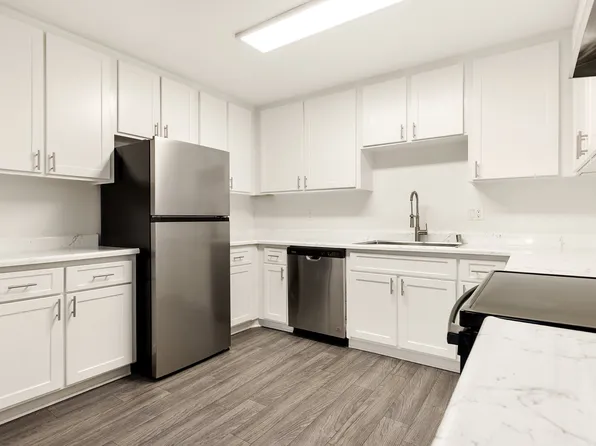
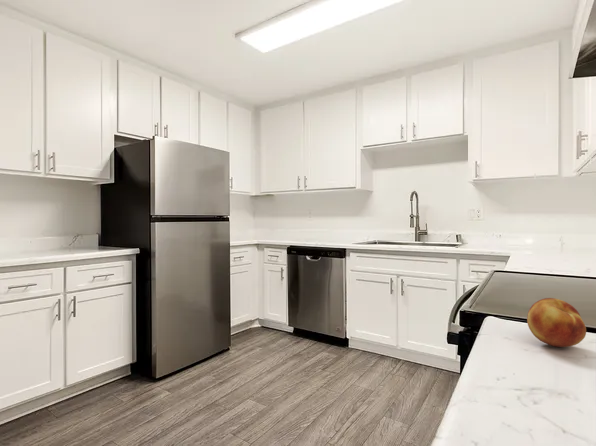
+ fruit [526,297,587,348]
